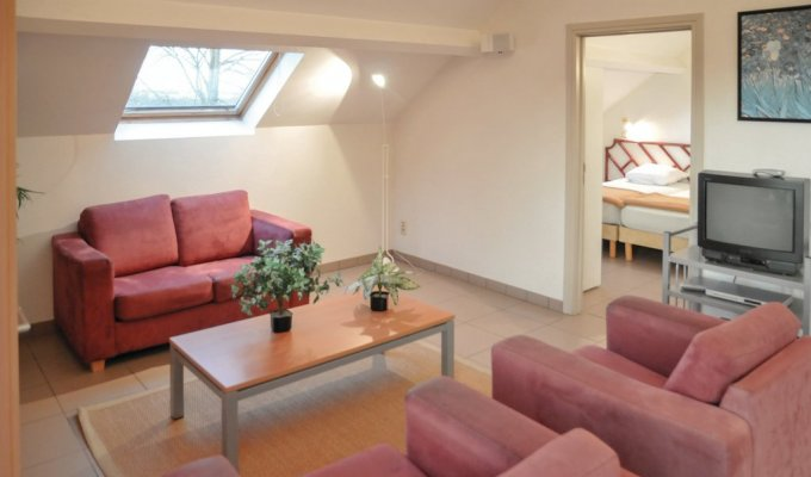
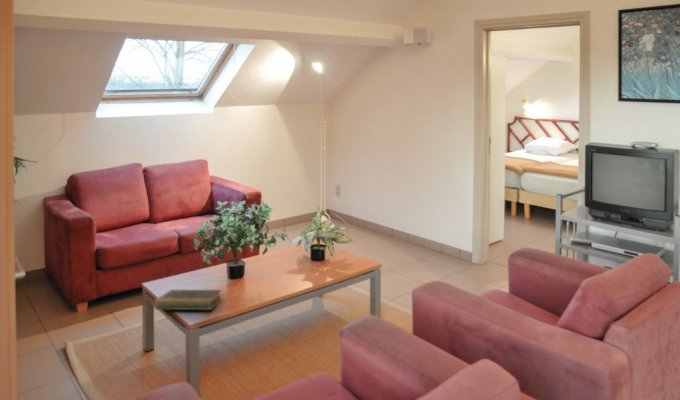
+ hardback book [154,289,224,311]
